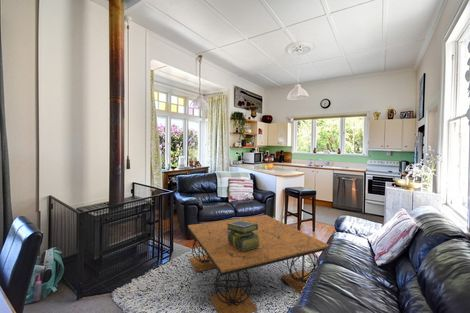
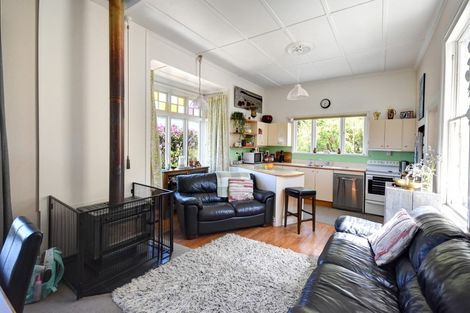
- coffee table [187,214,330,313]
- stack of books [227,221,261,251]
